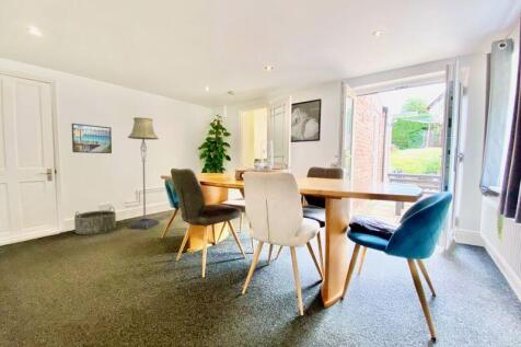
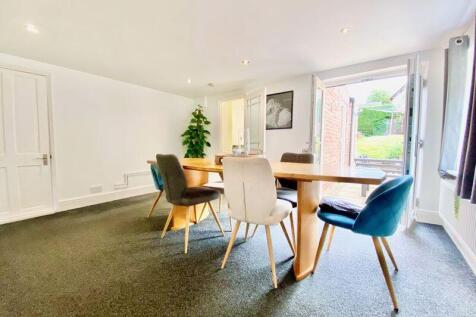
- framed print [71,123,113,154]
- basket [73,206,117,235]
- floor lamp [127,116,160,230]
